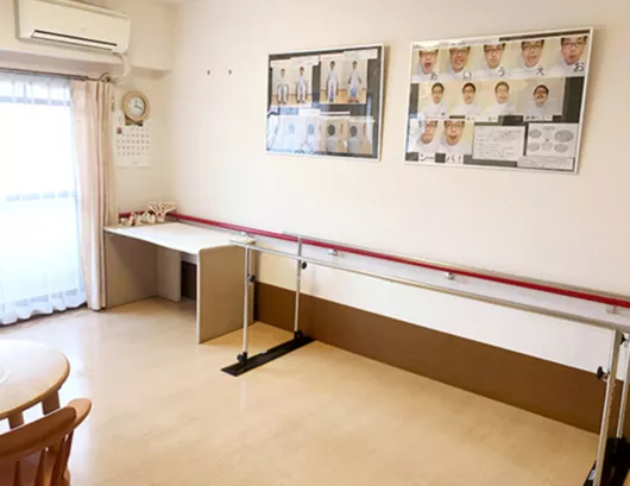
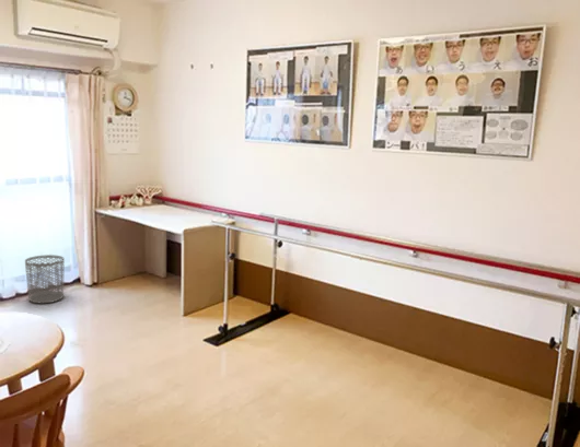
+ waste bin [24,254,66,304]
